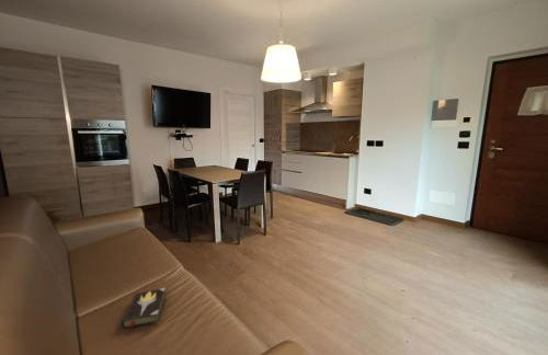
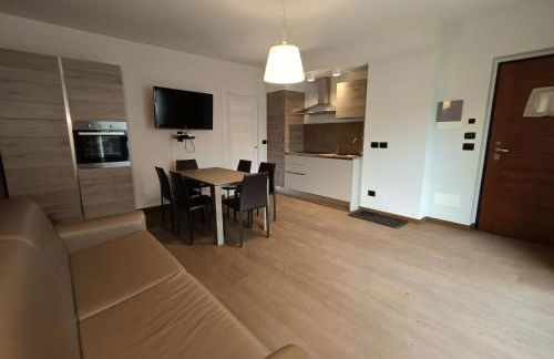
- hardback book [121,287,168,330]
